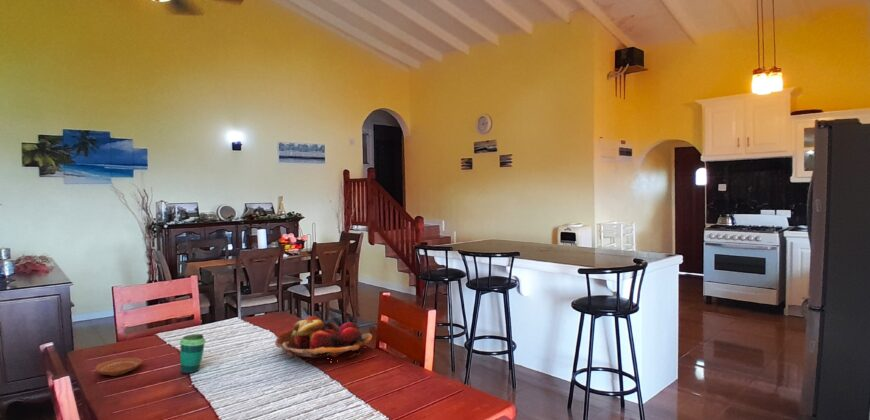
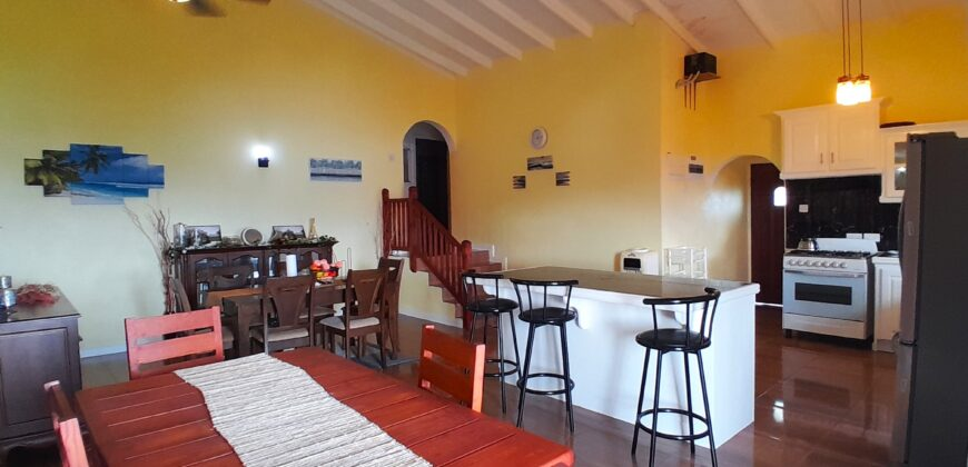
- fruit basket [274,315,373,364]
- plate [94,357,143,377]
- cup [179,333,207,375]
